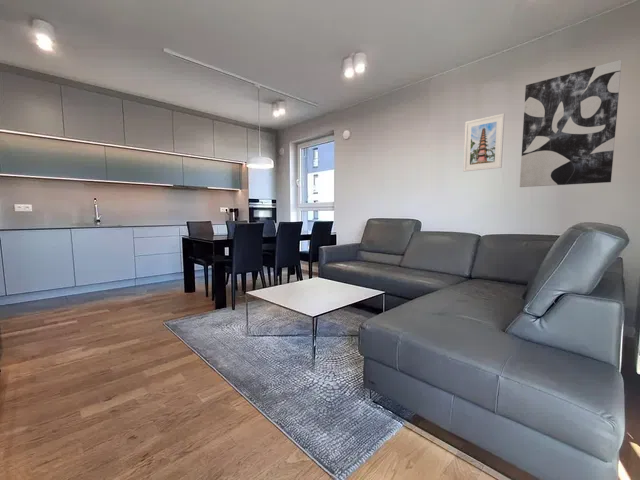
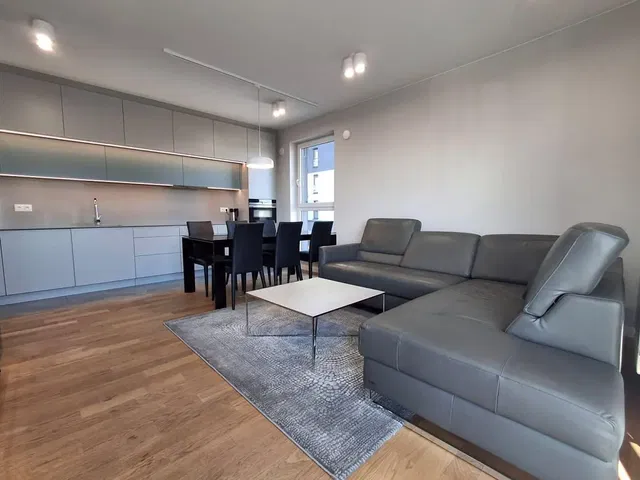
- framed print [462,113,506,173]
- wall art [519,59,623,188]
